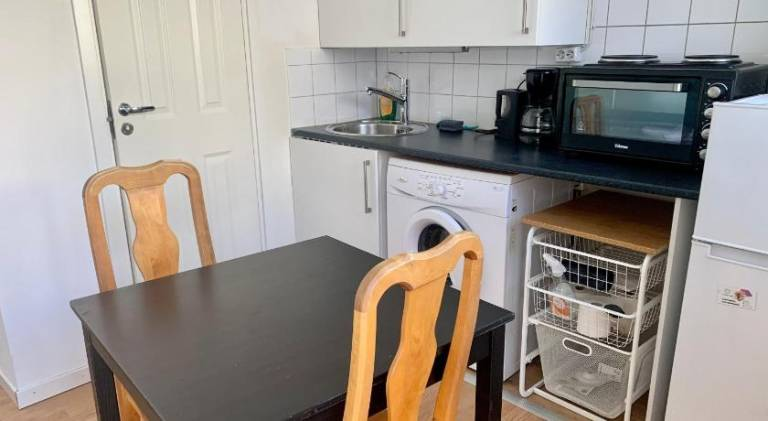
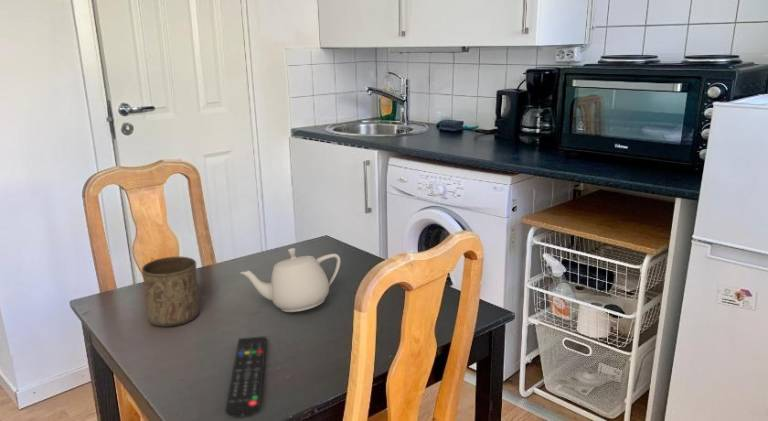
+ remote control [224,335,267,419]
+ teapot [239,247,342,313]
+ cup [141,256,200,328]
